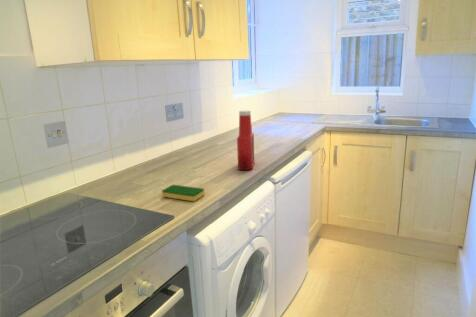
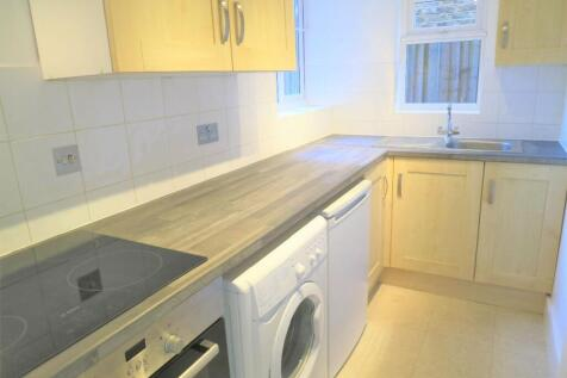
- soap bottle [236,109,255,171]
- dish sponge [161,184,205,202]
